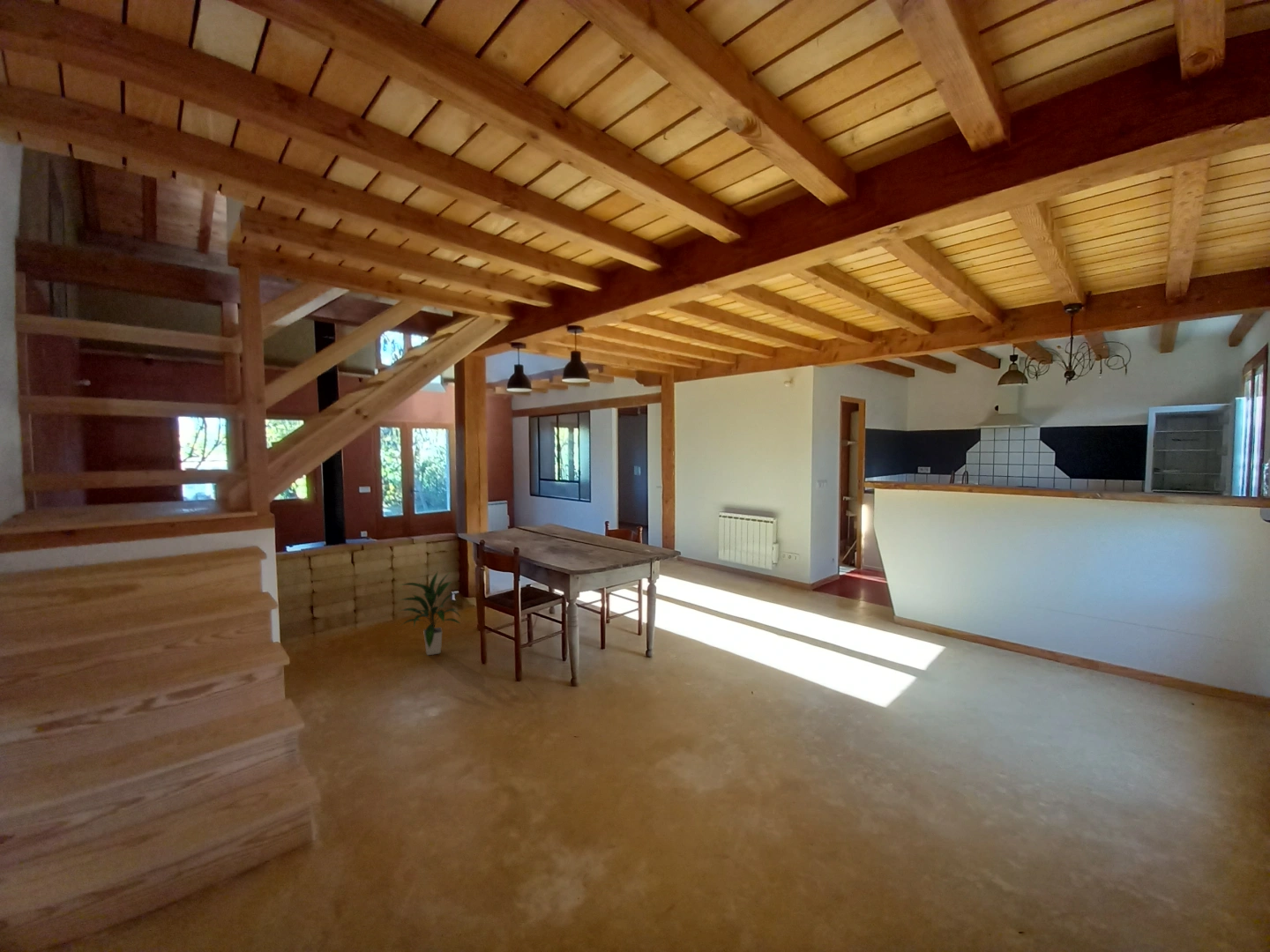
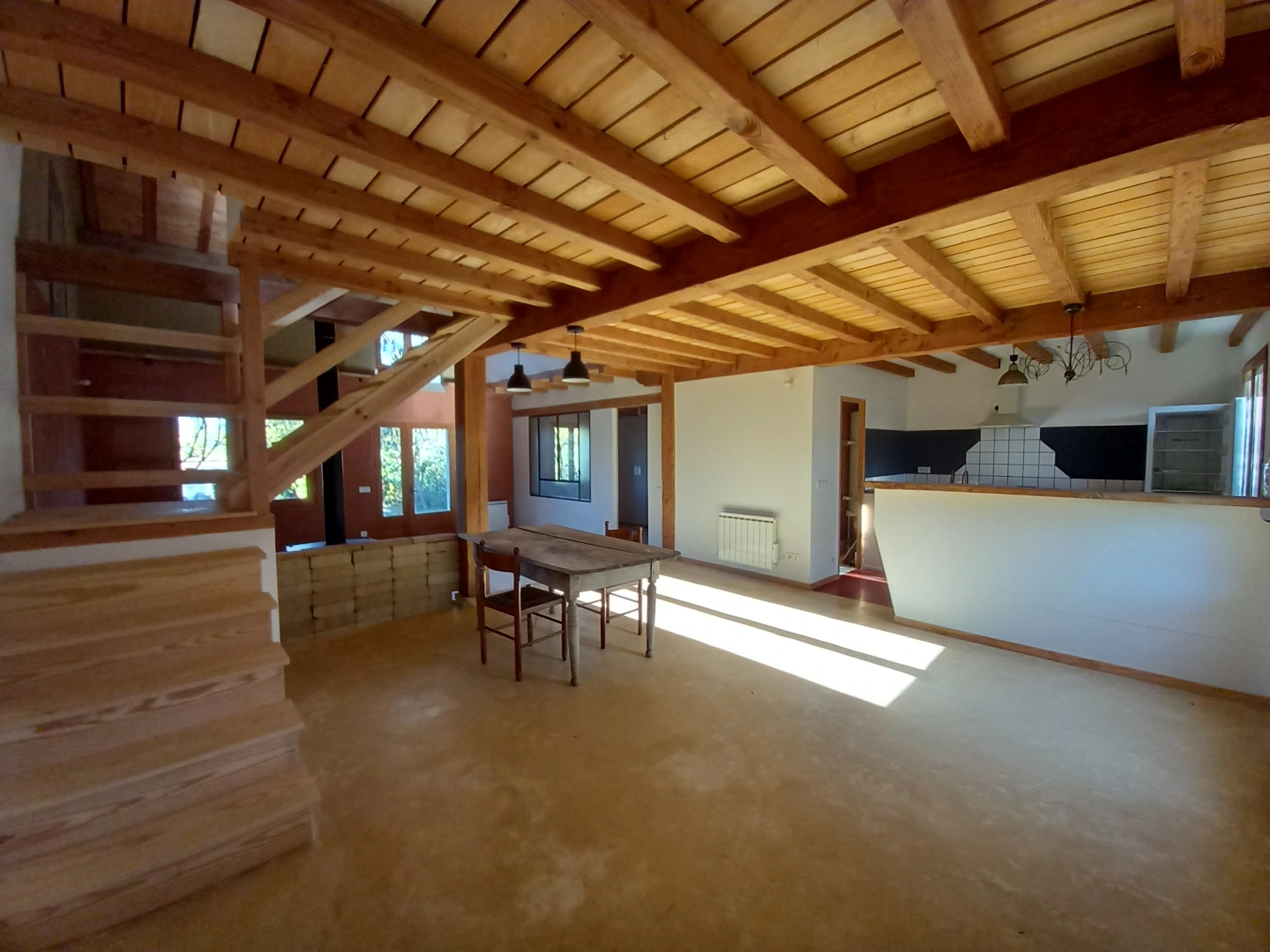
- indoor plant [398,569,462,656]
